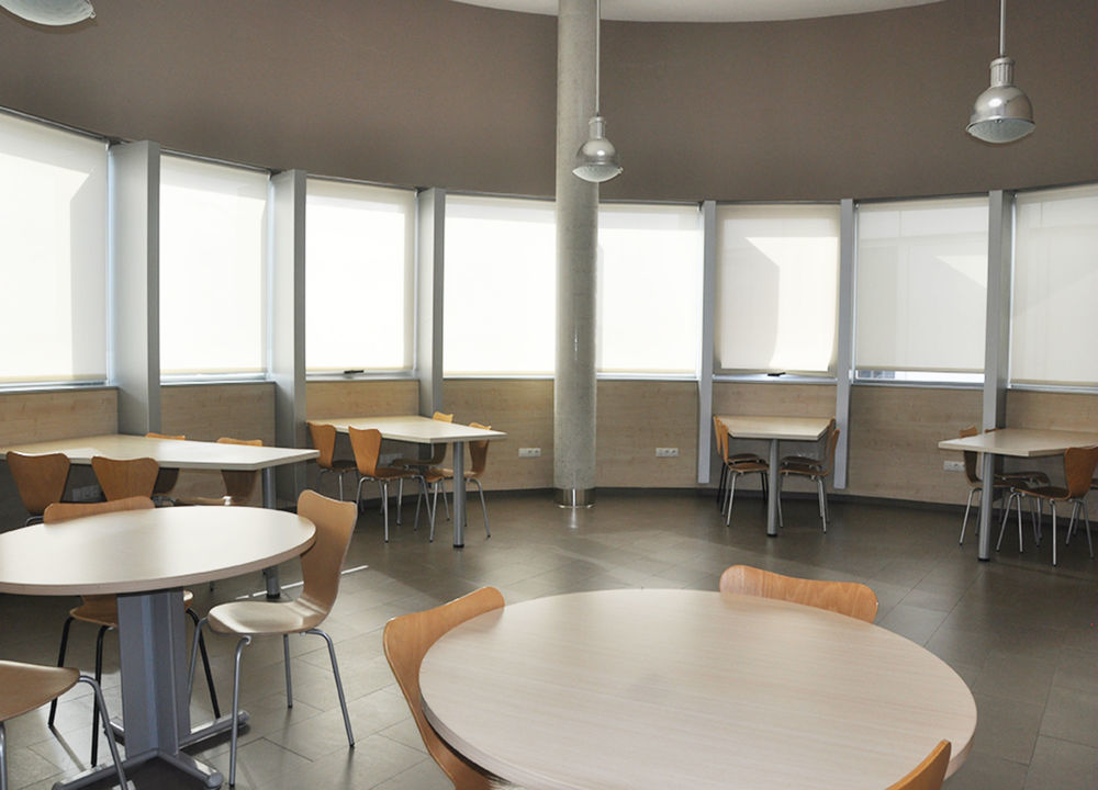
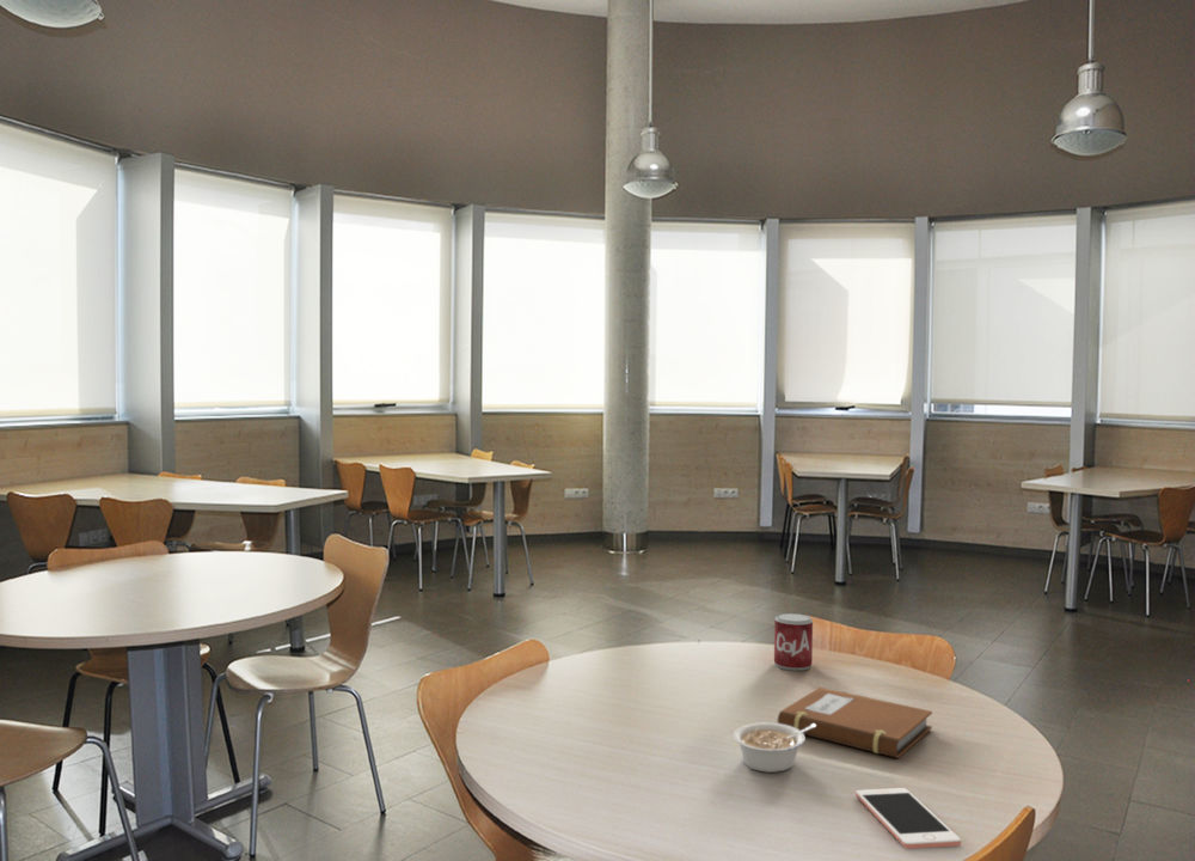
+ legume [733,721,816,774]
+ cell phone [854,787,962,850]
+ notebook [776,686,933,759]
+ beverage can [773,612,814,672]
